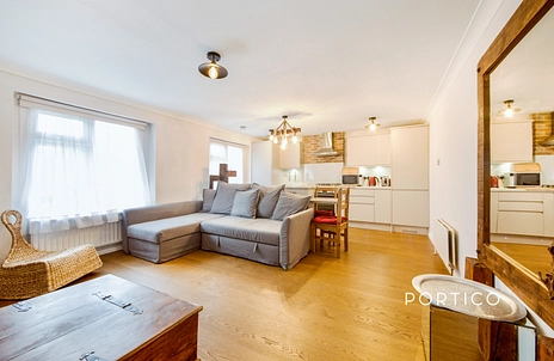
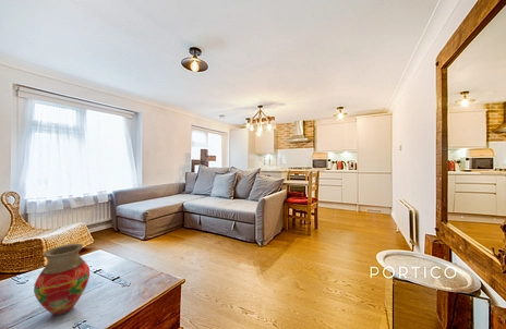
+ vase [33,242,91,316]
